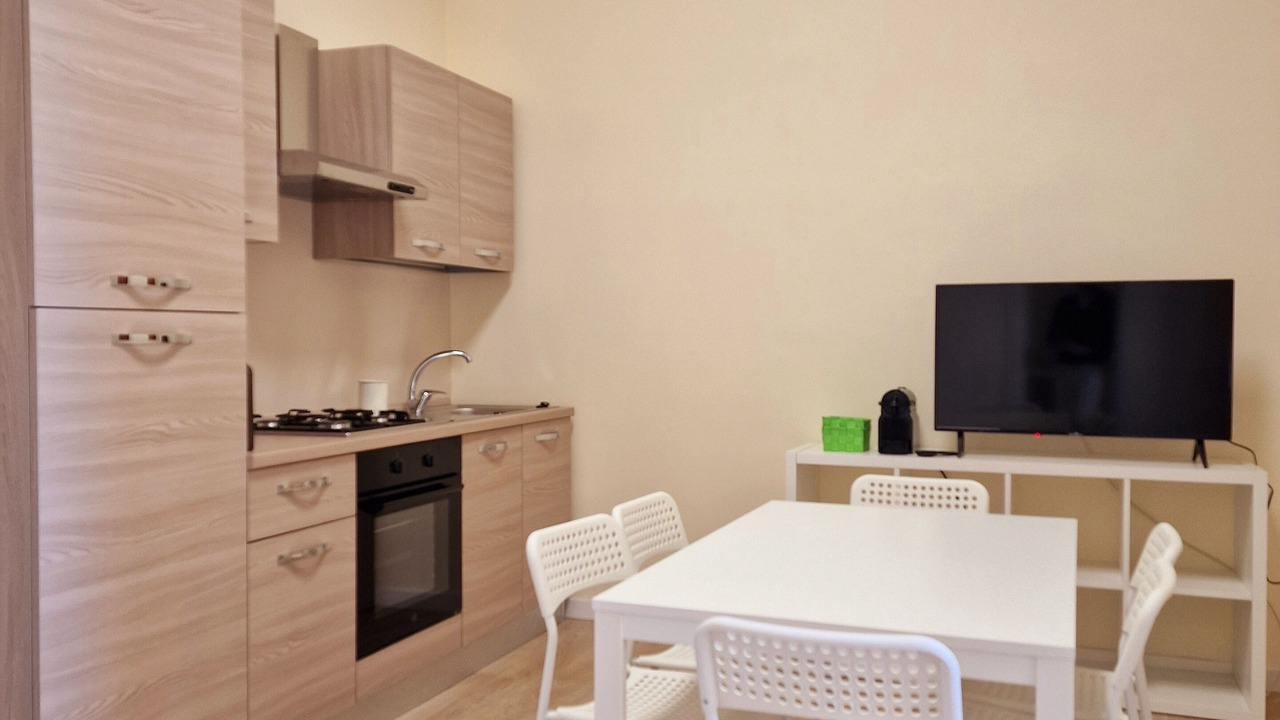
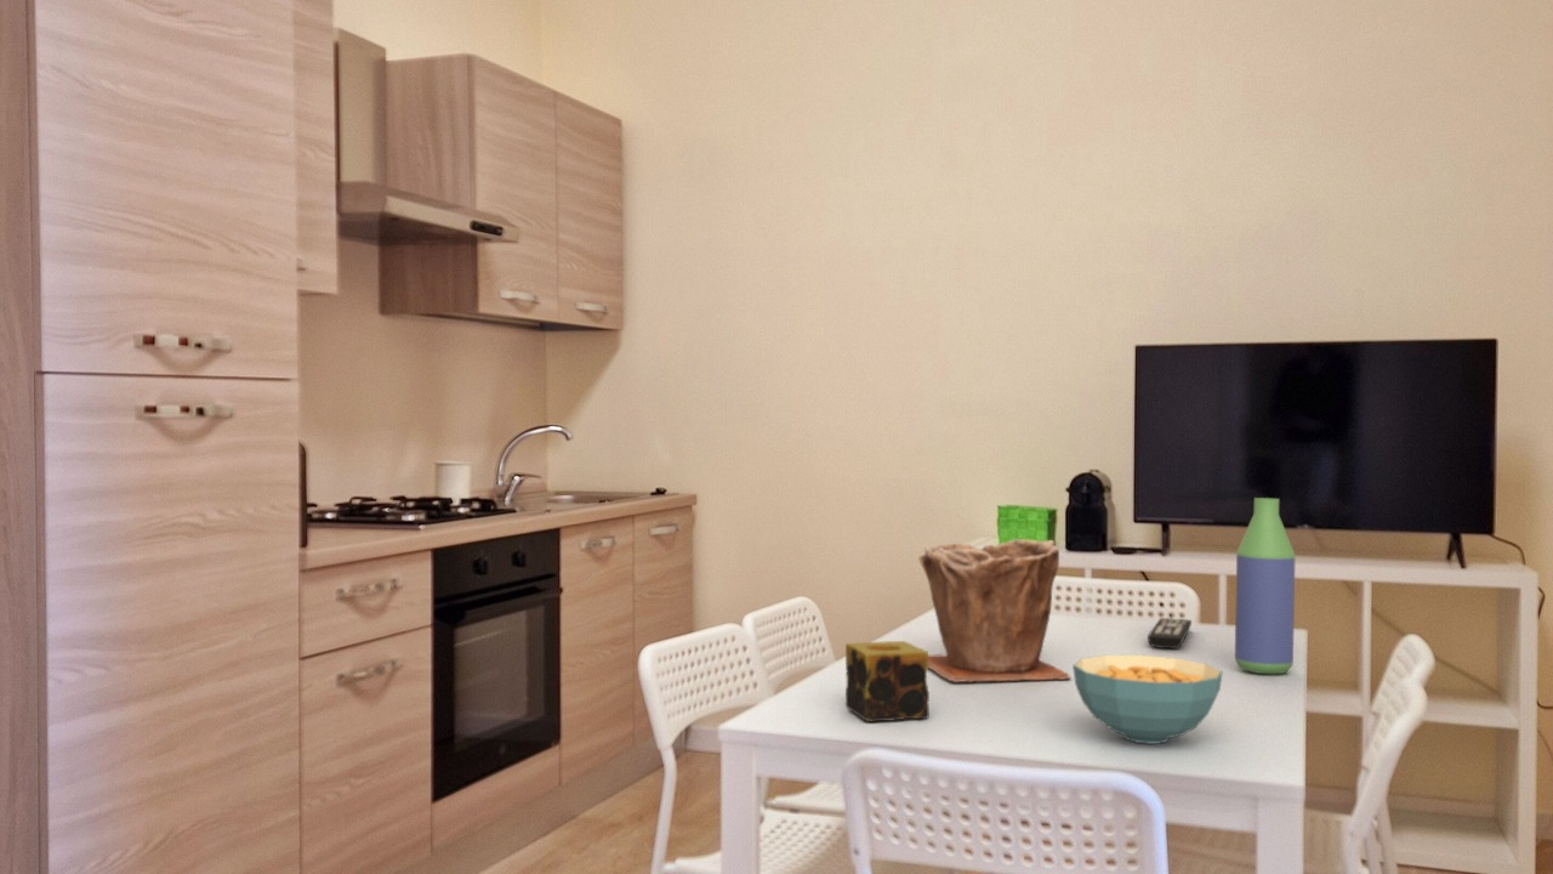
+ candle [844,640,931,723]
+ cereal bowl [1071,654,1224,745]
+ plant pot [917,538,1073,683]
+ bottle [1234,496,1296,675]
+ remote control [1147,617,1193,649]
